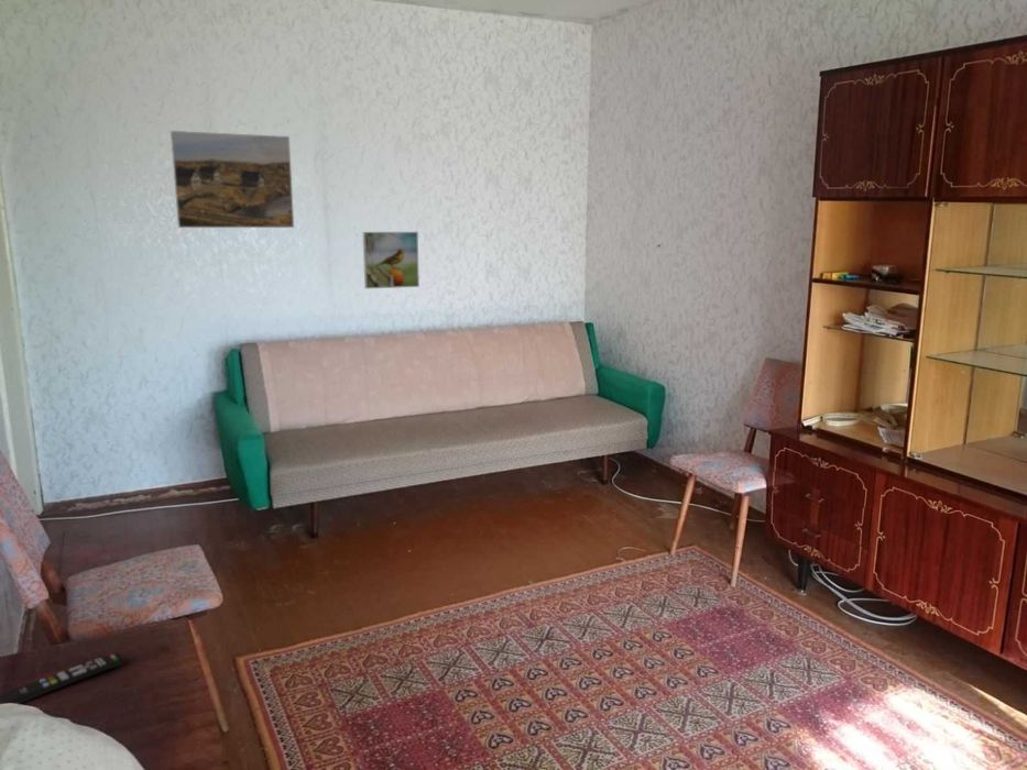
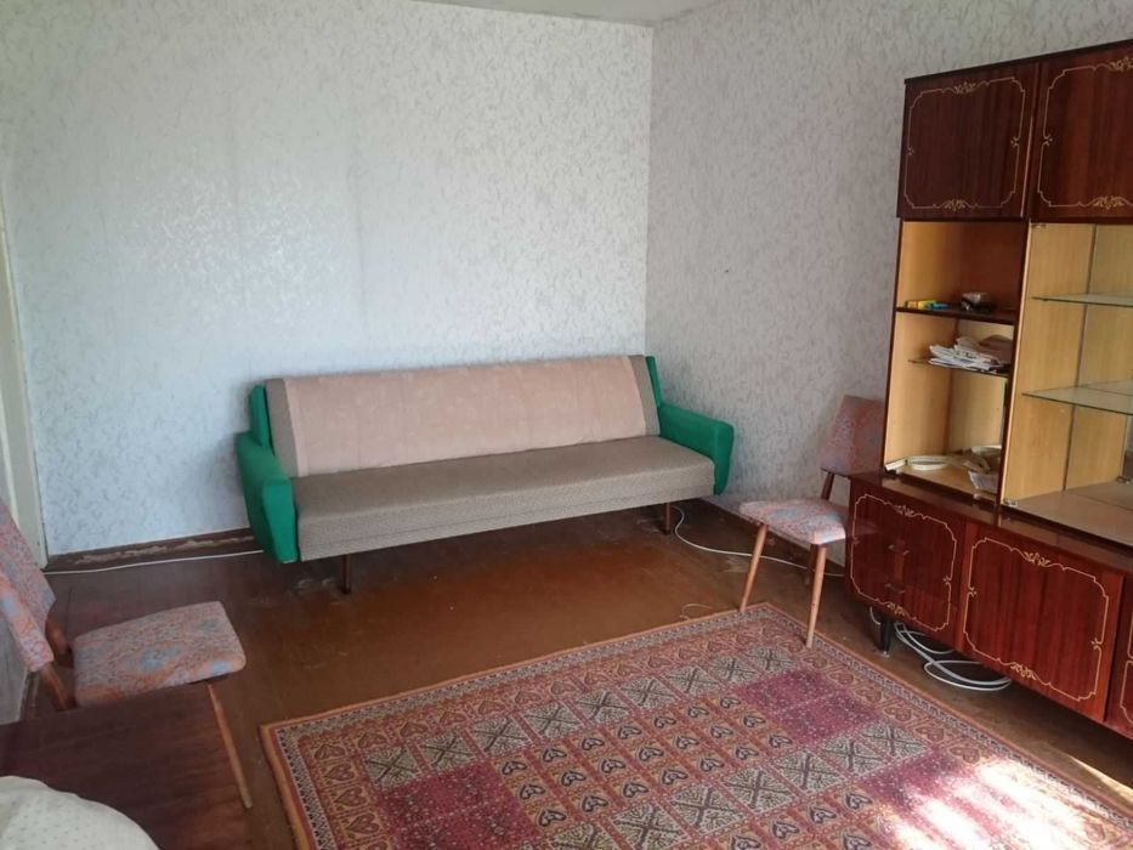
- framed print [170,130,295,229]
- remote control [0,651,127,705]
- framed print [362,231,420,289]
